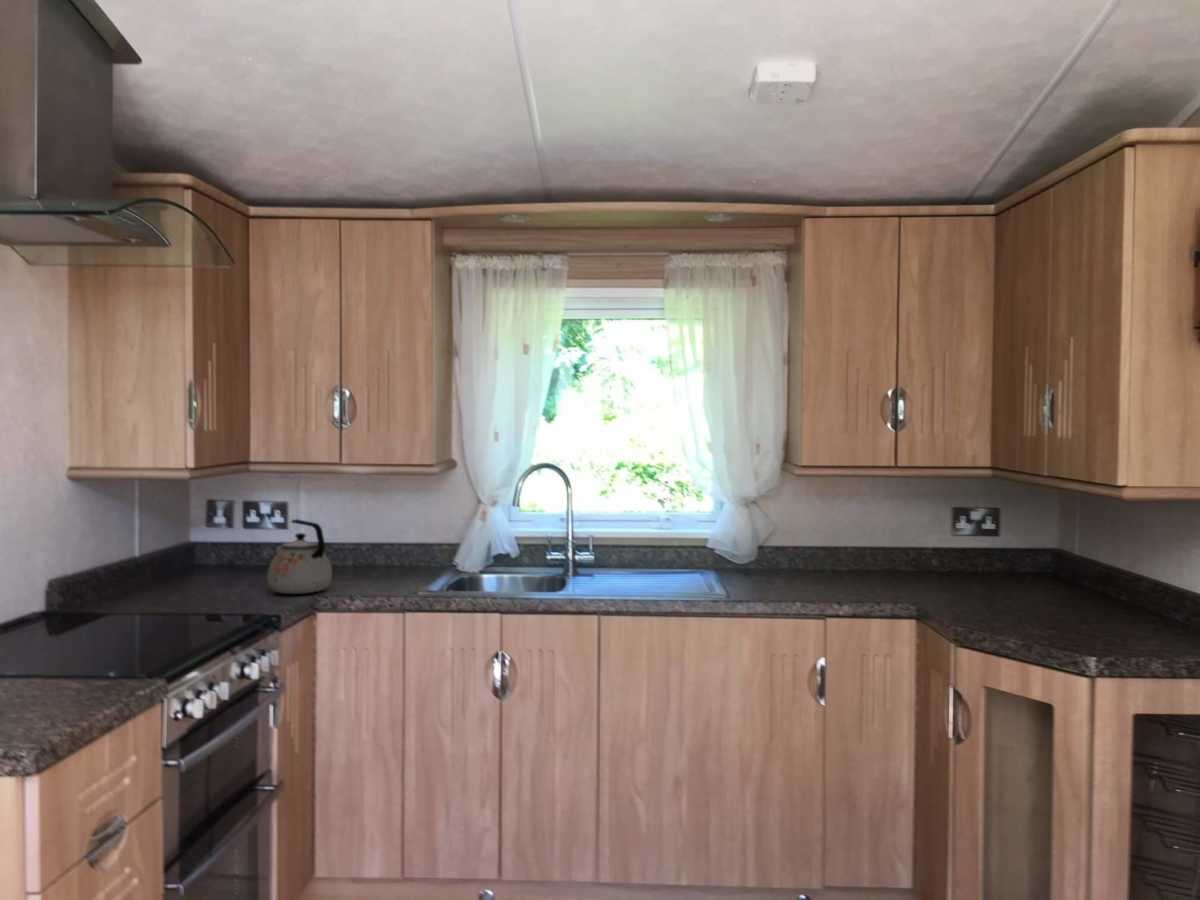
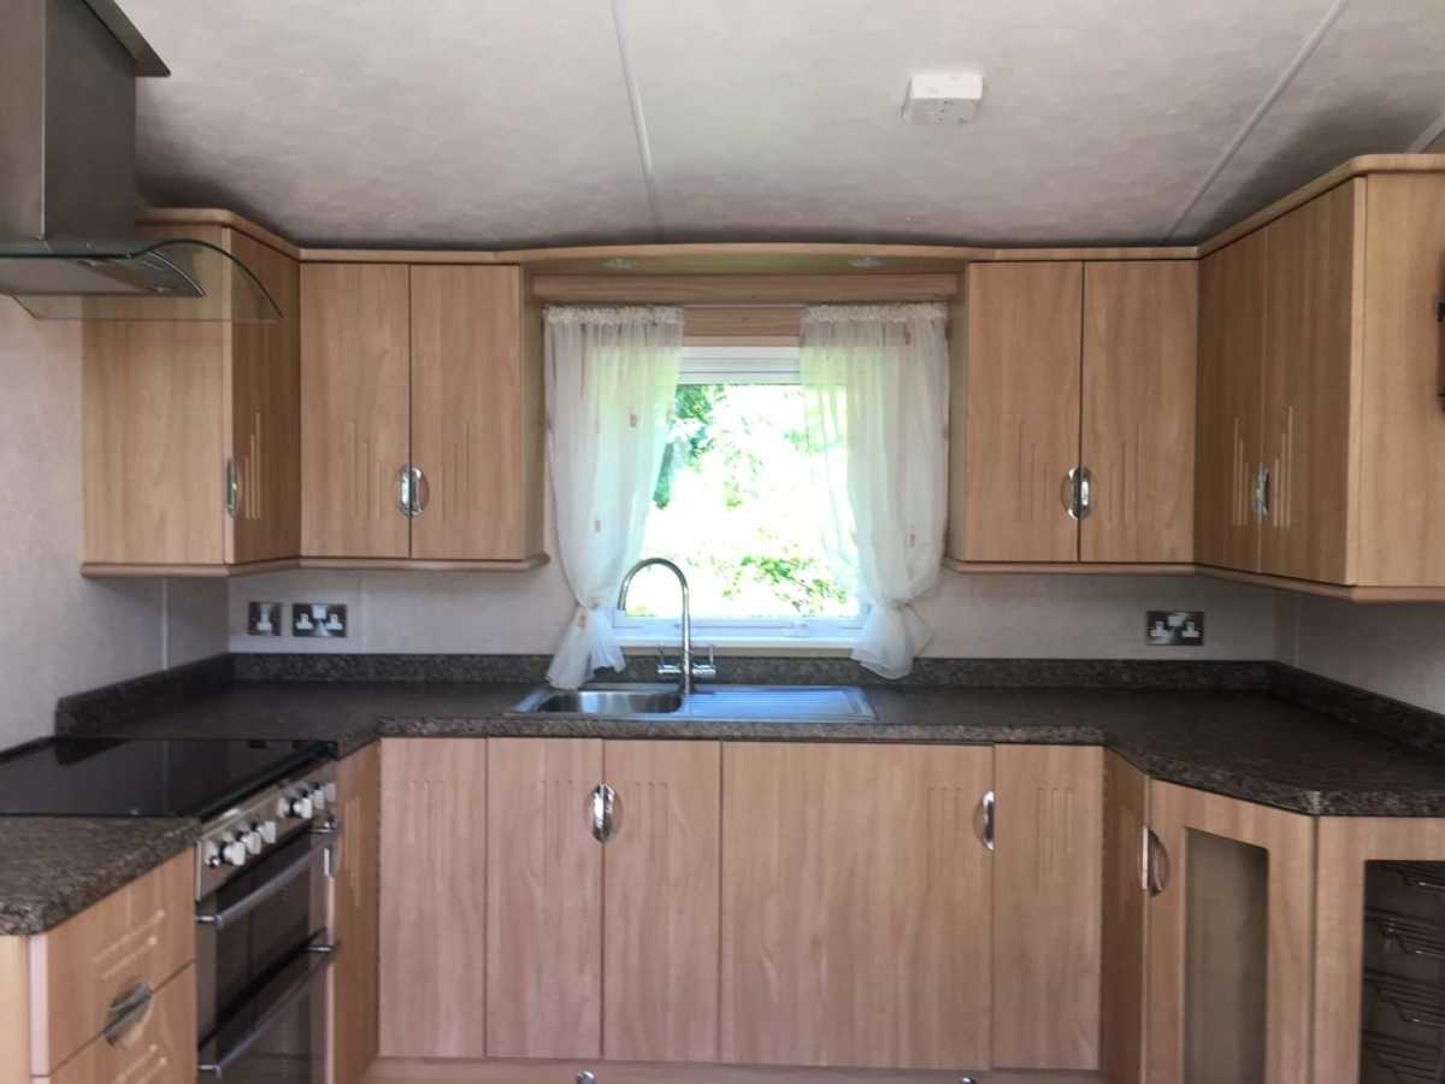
- kettle [266,518,333,595]
